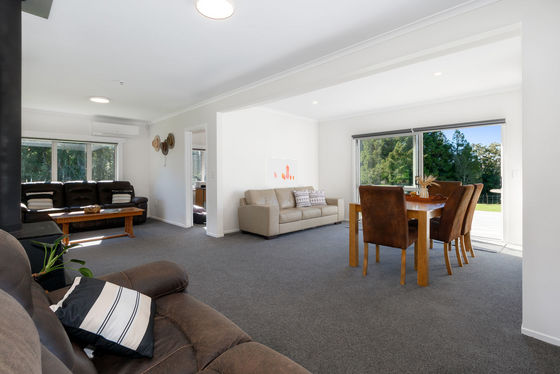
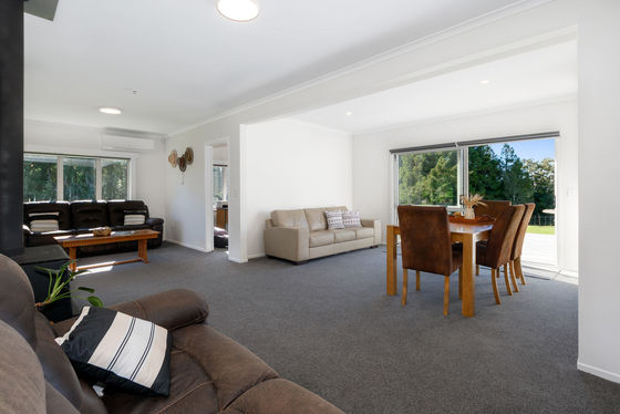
- wall art [266,156,299,187]
